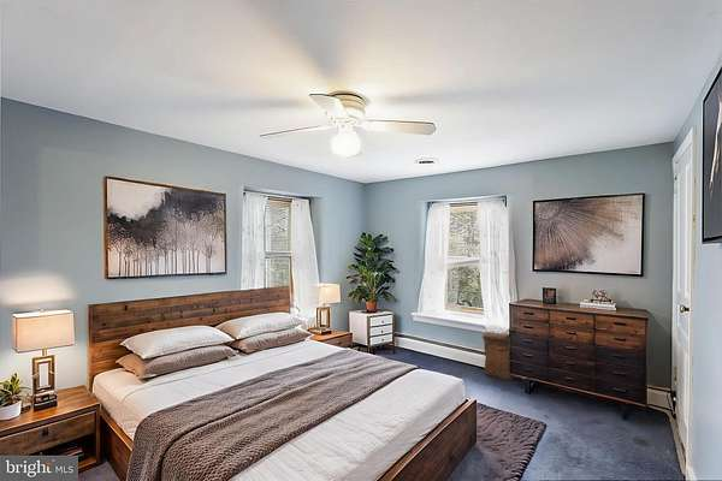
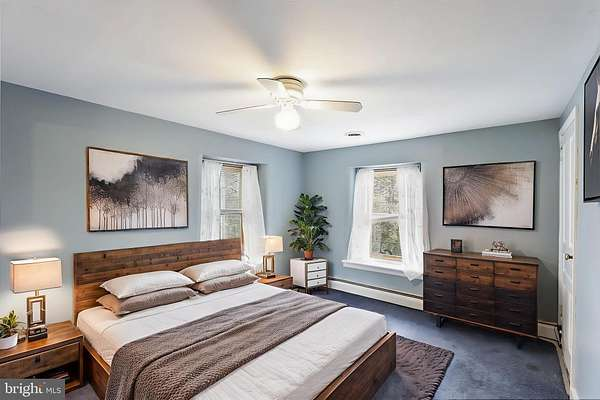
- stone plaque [481,331,516,381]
